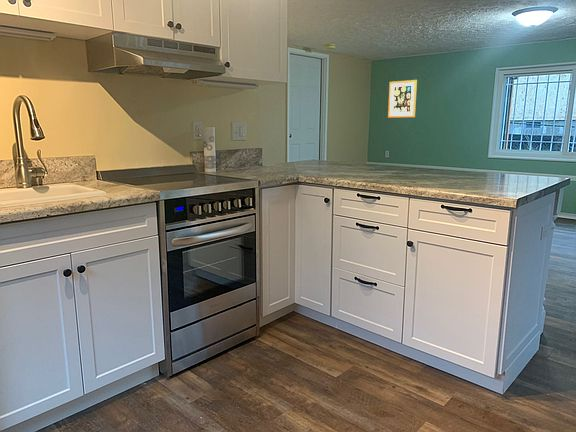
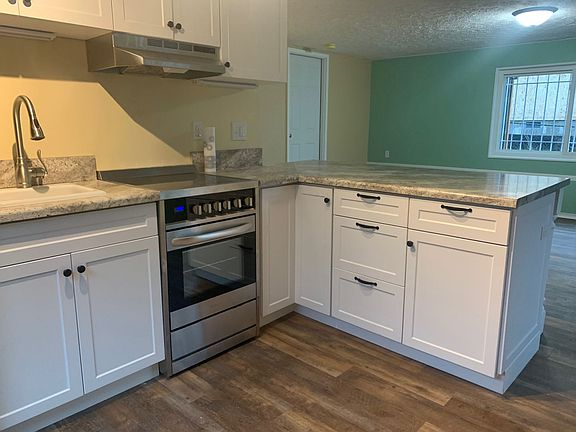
- wall art [387,79,418,119]
